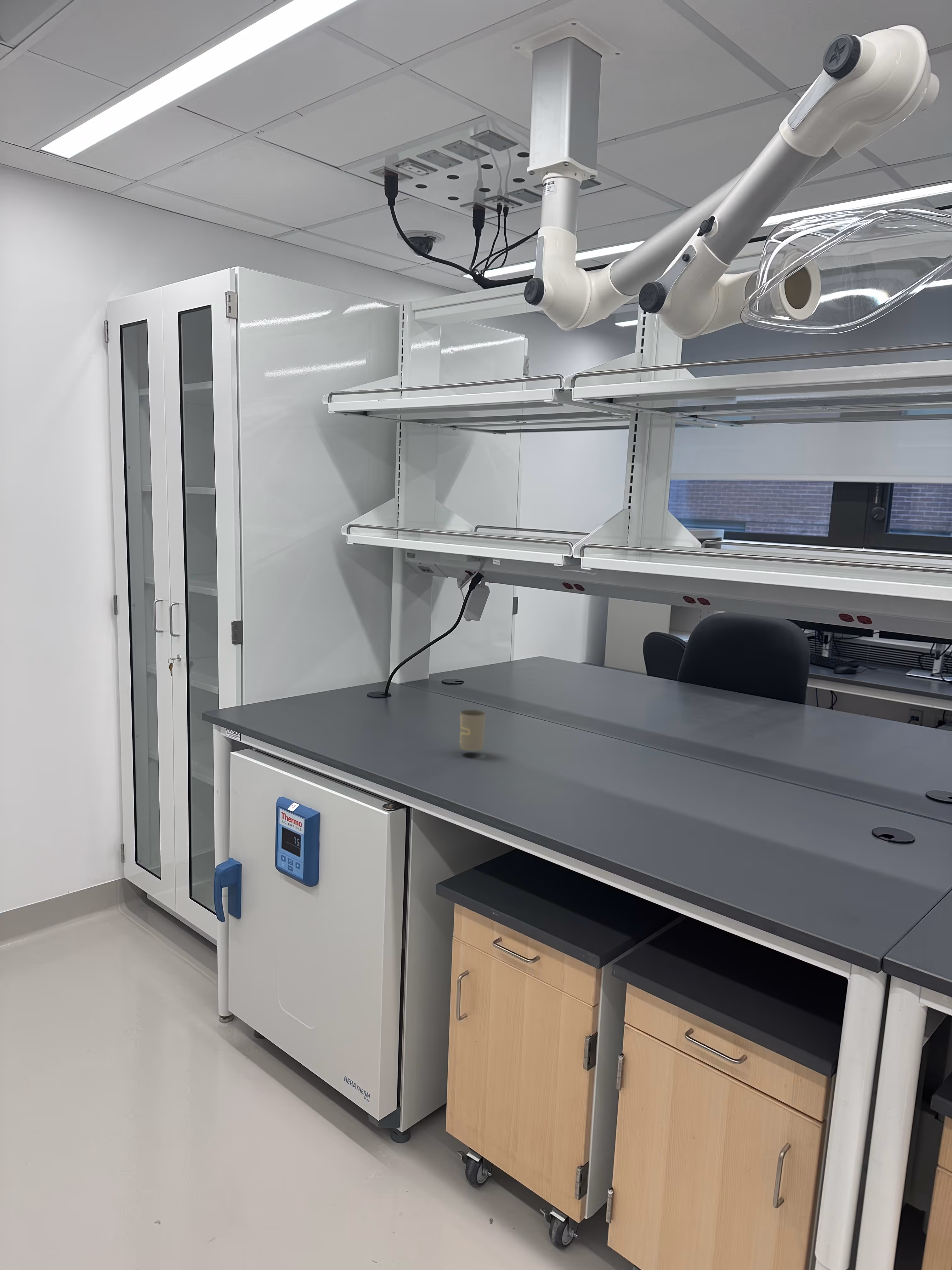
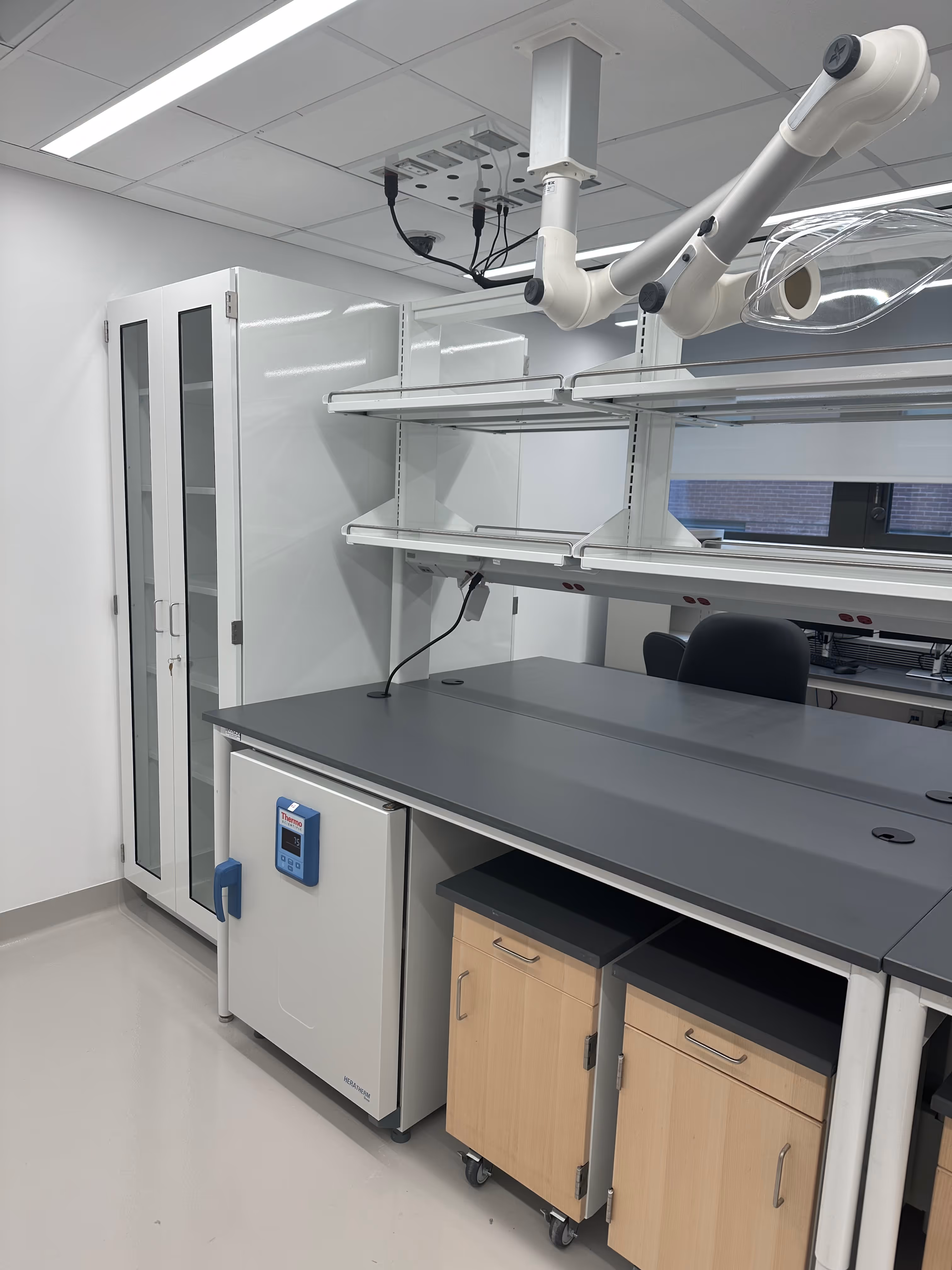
- bottle [460,710,486,752]
